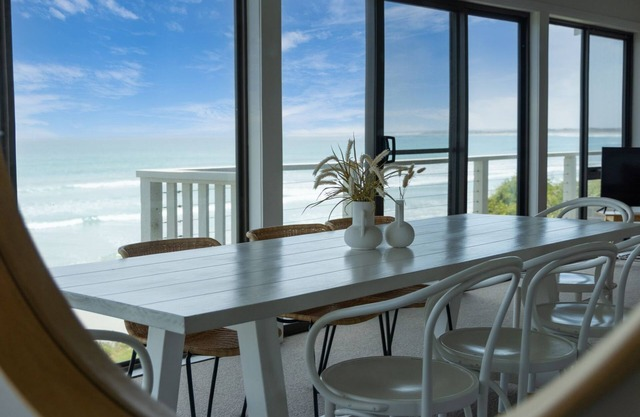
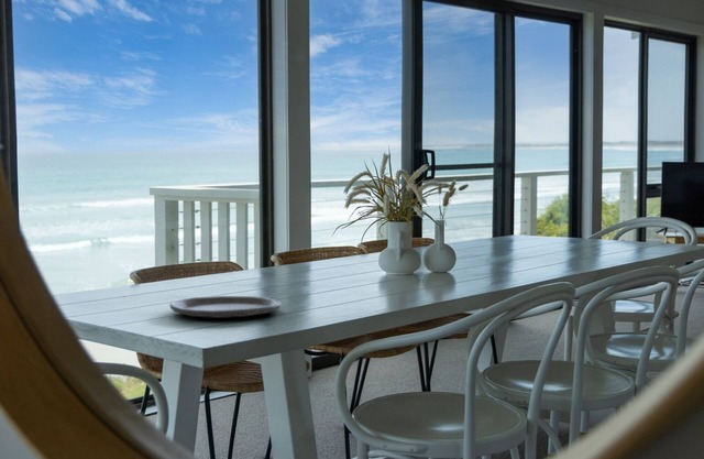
+ plate [168,295,282,319]
